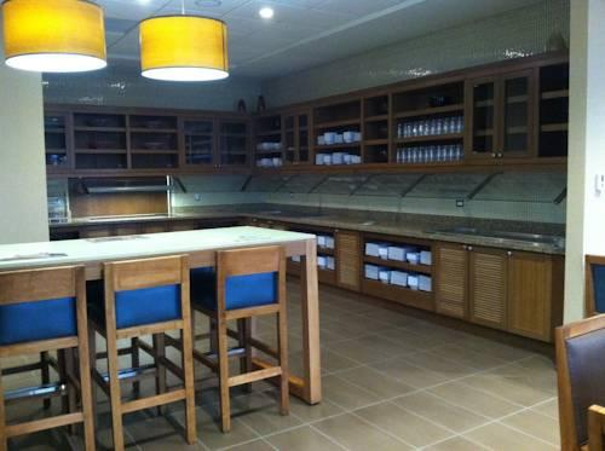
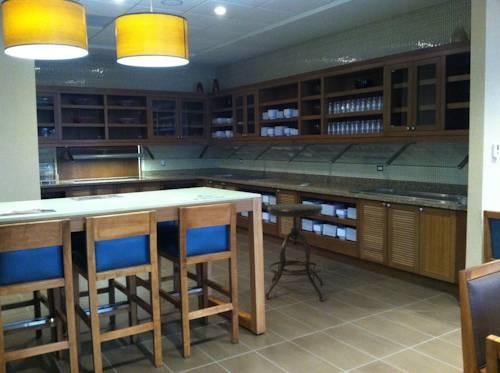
+ stool [264,203,324,302]
